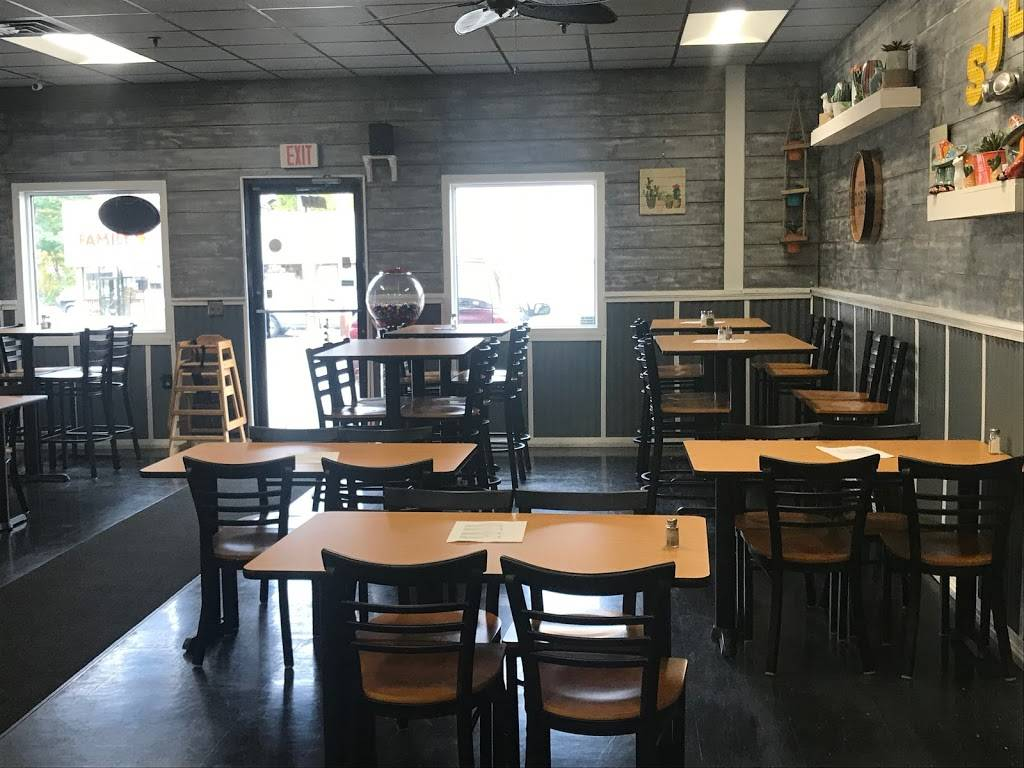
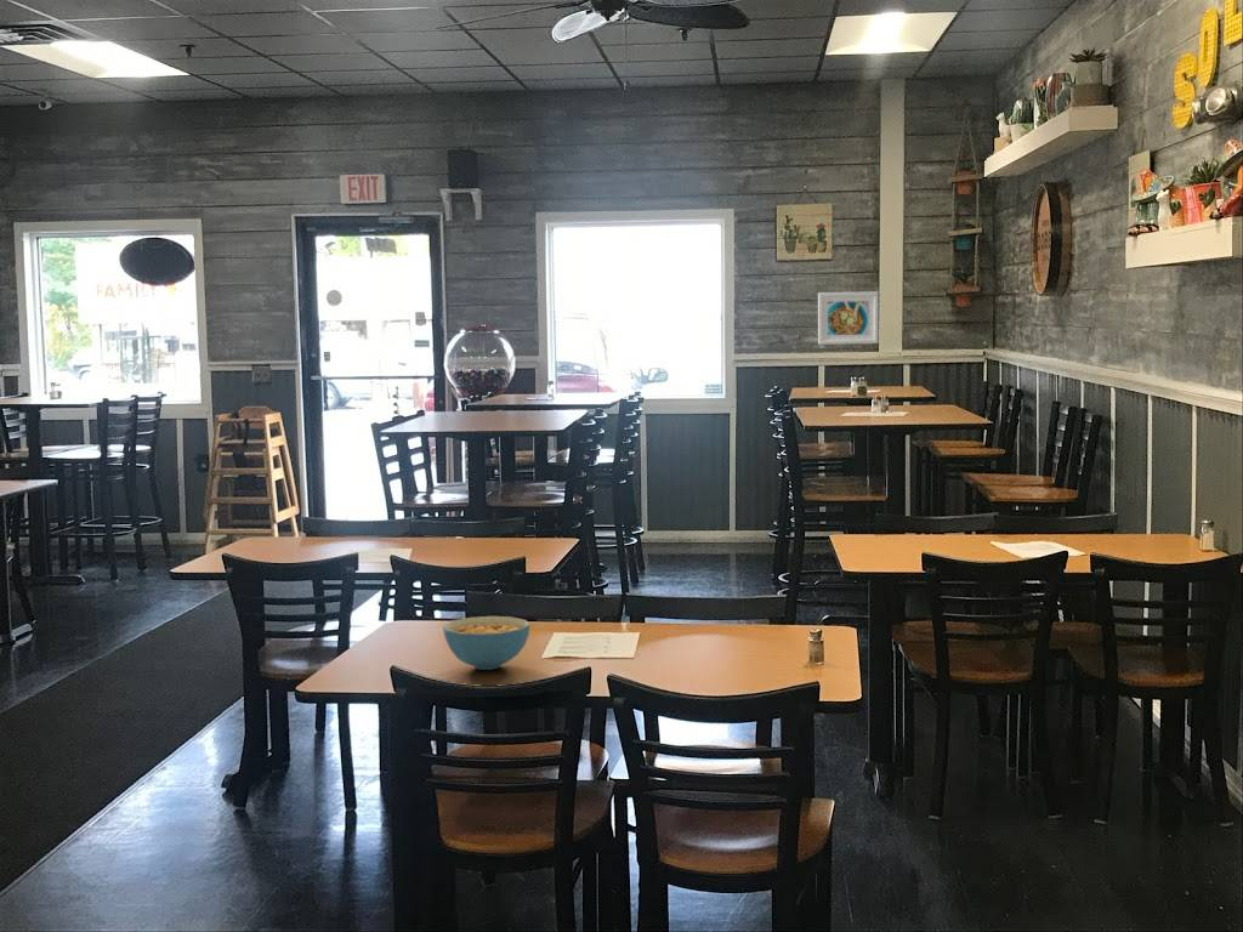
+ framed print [817,290,880,346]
+ cereal bowl [442,615,530,671]
